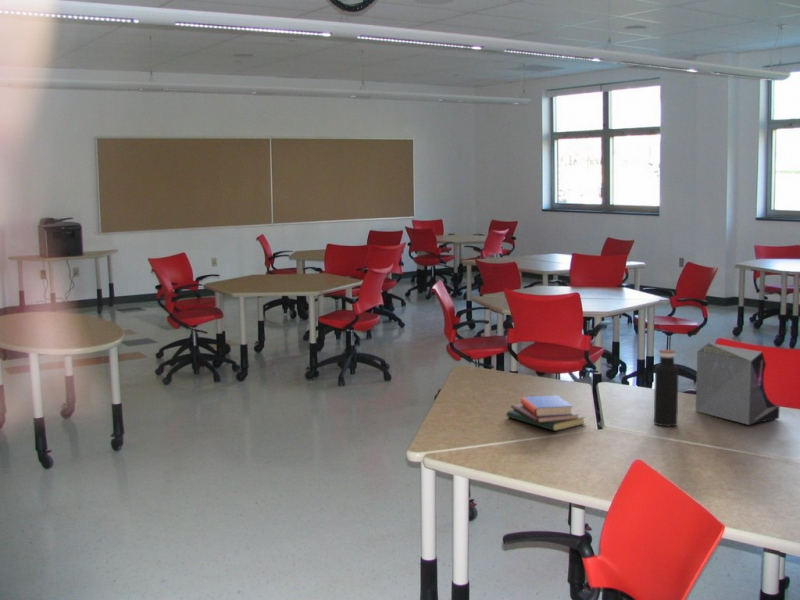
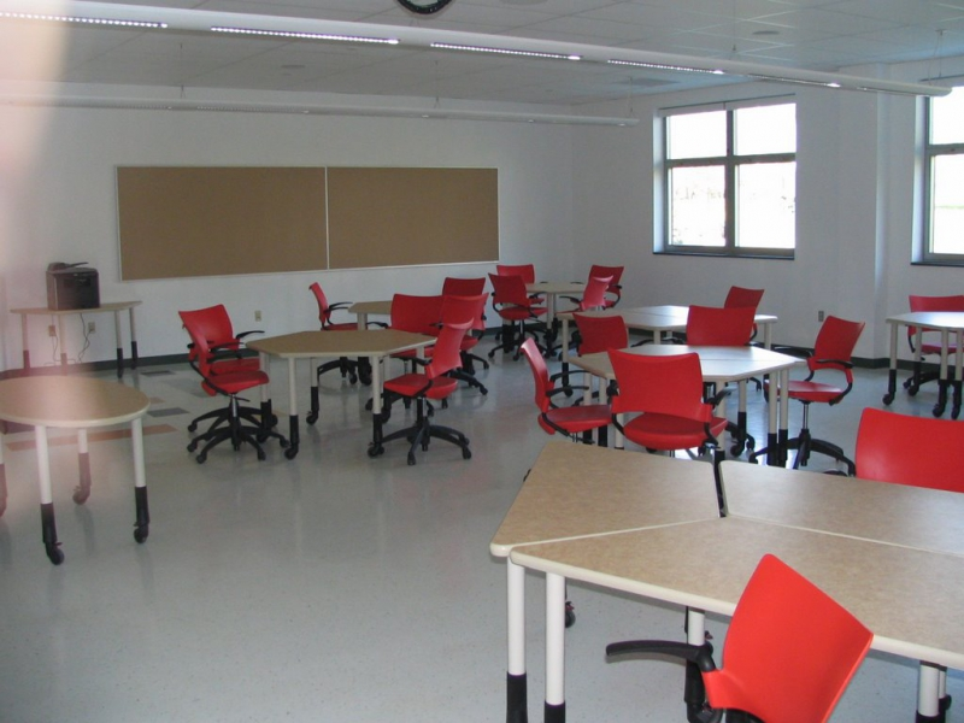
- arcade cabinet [695,342,781,426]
- water bottle [653,349,680,427]
- book [505,394,587,432]
